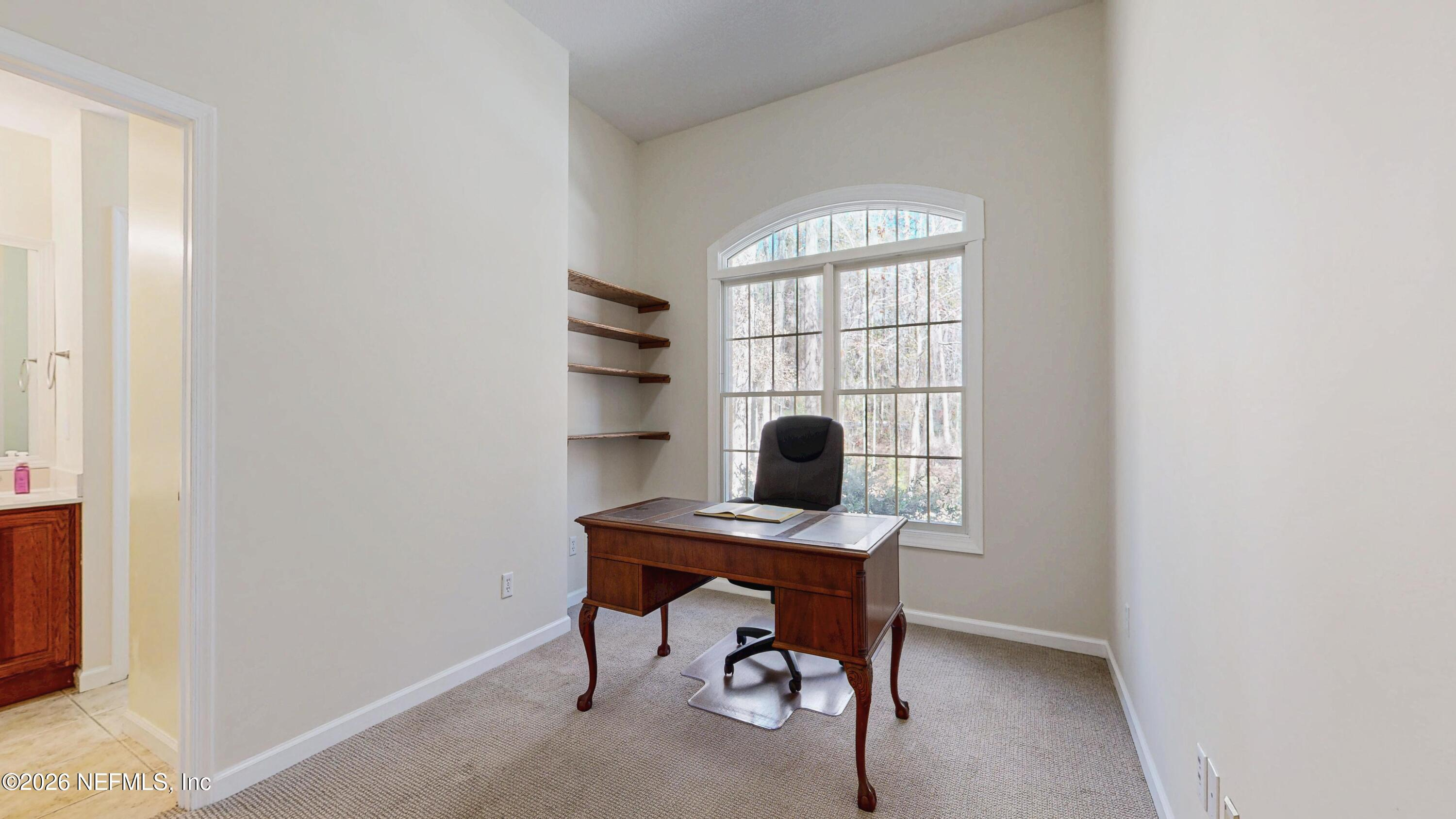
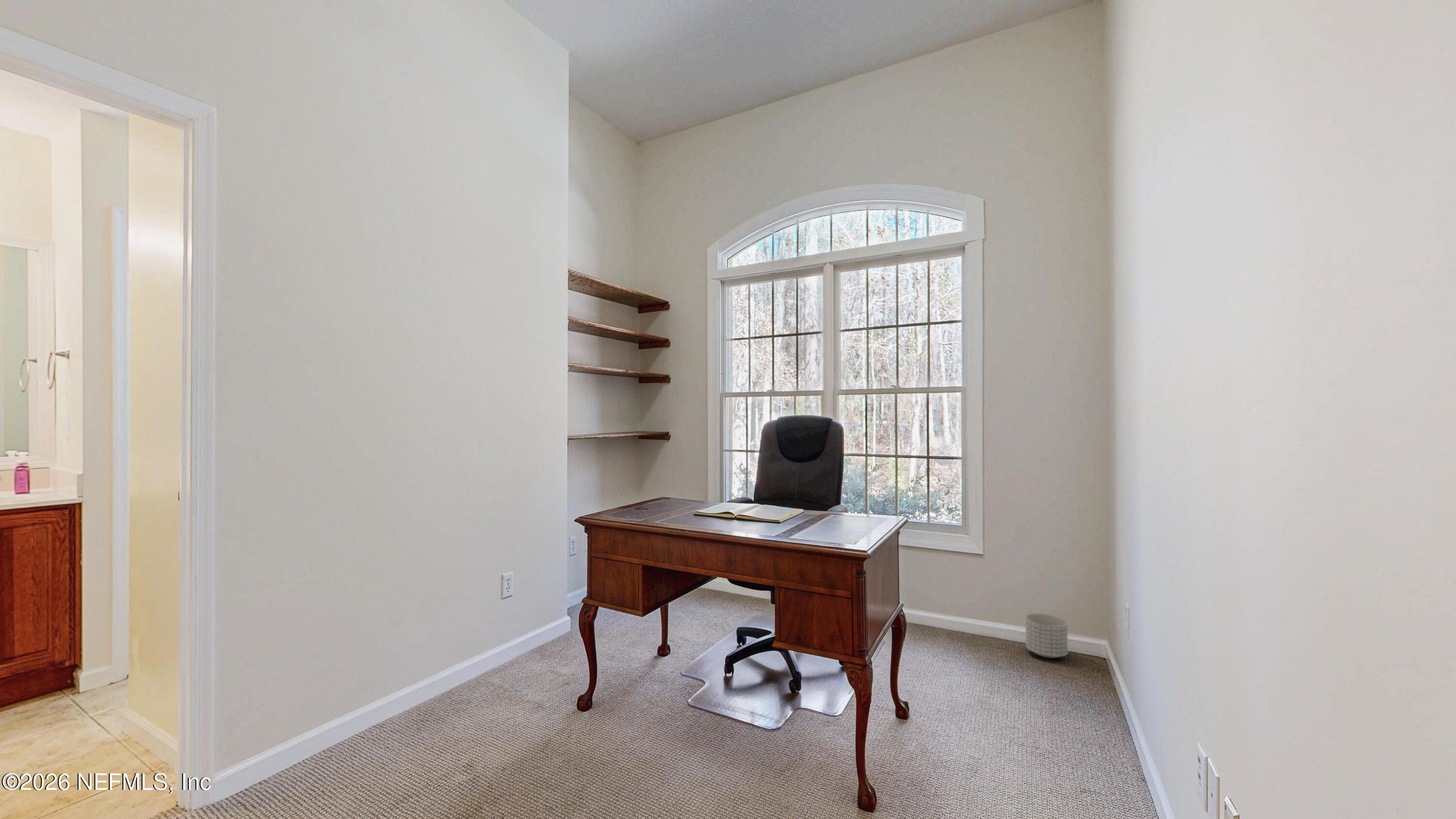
+ planter [1025,613,1068,659]
